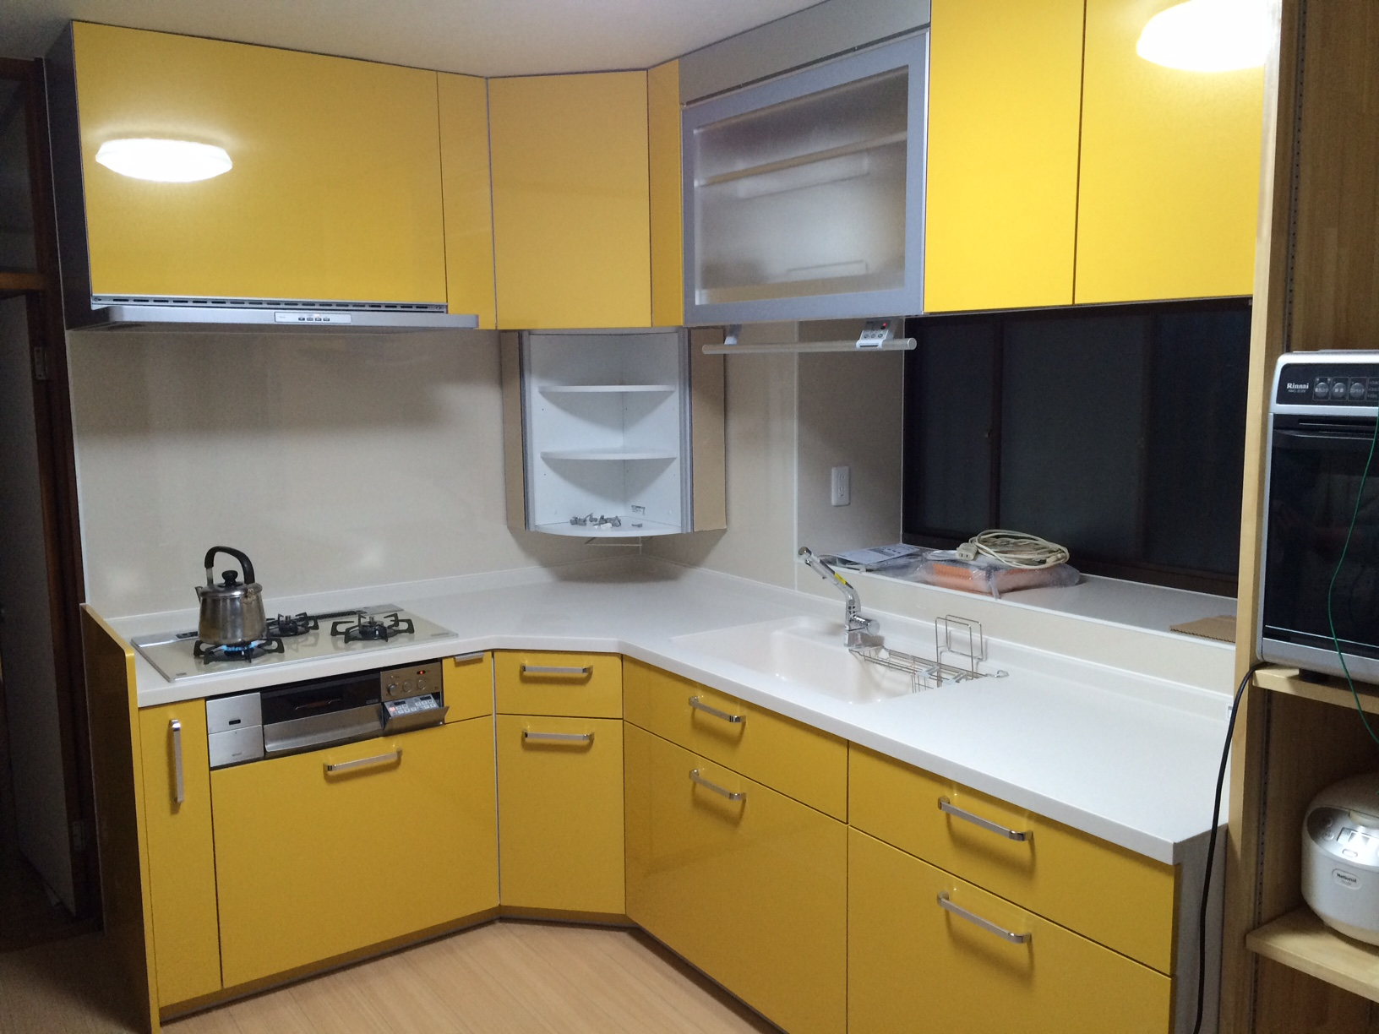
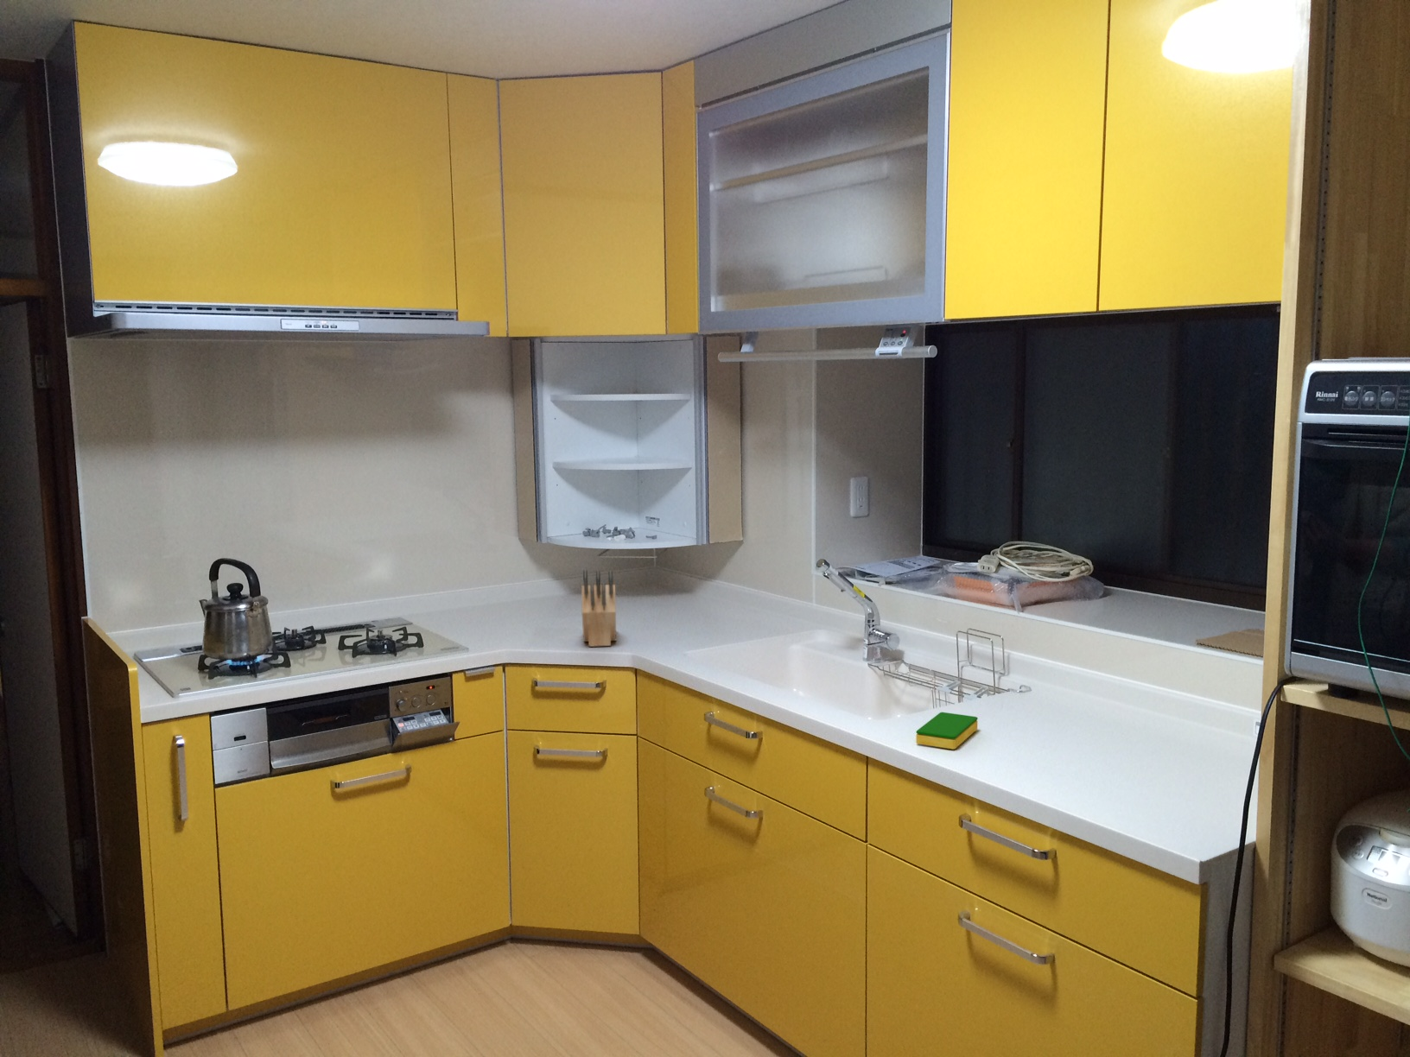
+ knife block [582,570,617,647]
+ dish sponge [915,712,979,751]
